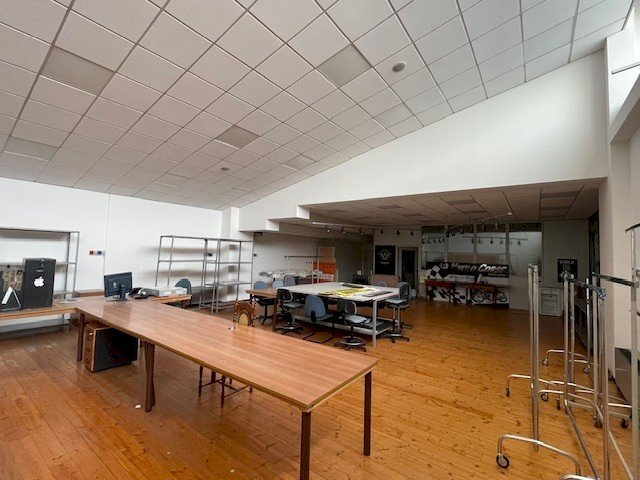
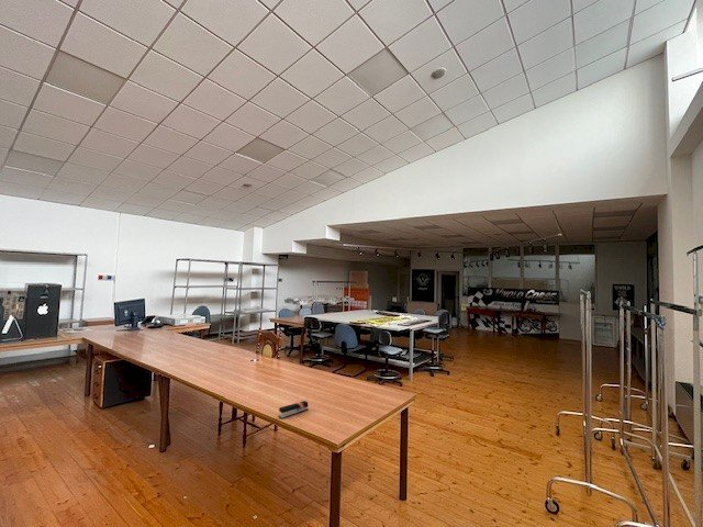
+ stapler [278,400,310,421]
